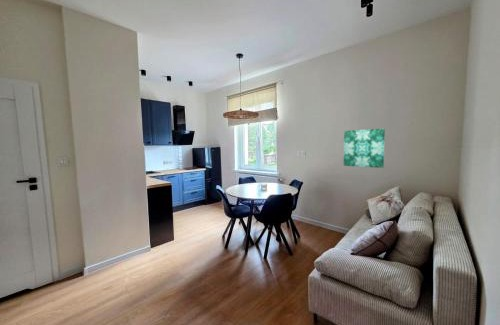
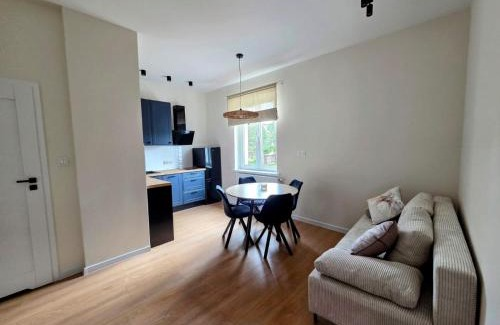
- wall art [343,128,386,169]
